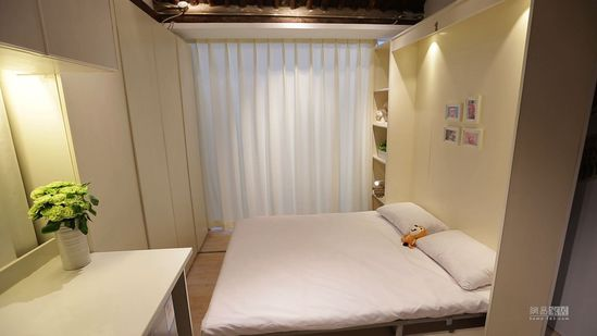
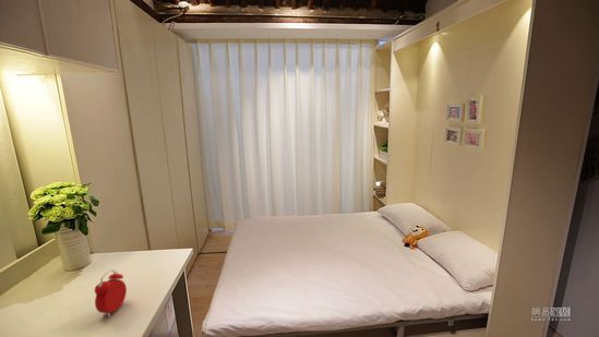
+ alarm clock [94,268,128,317]
